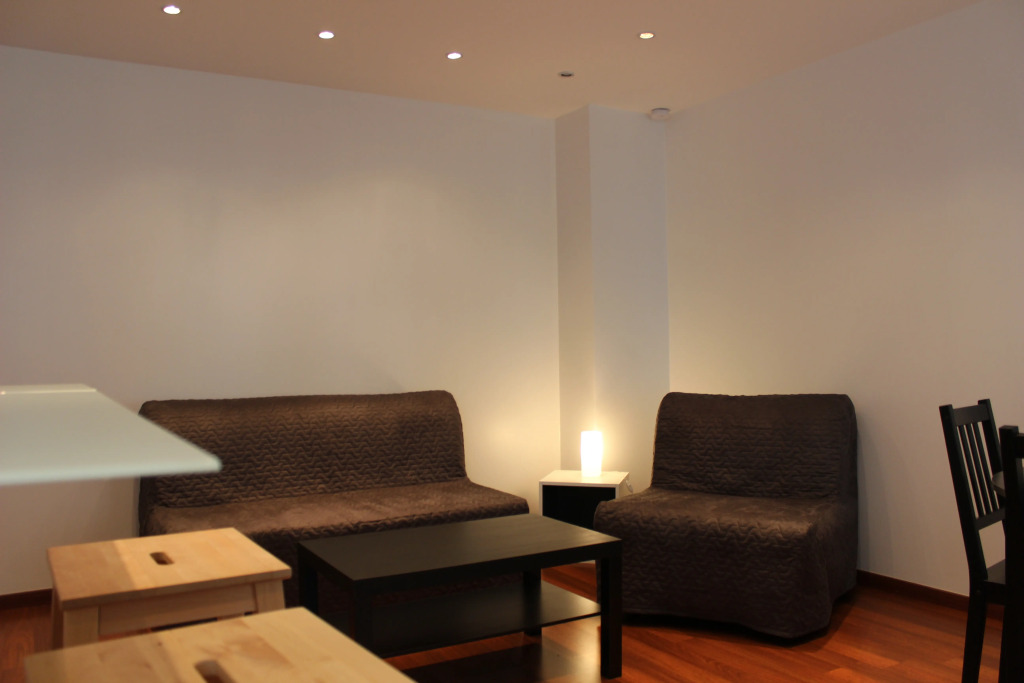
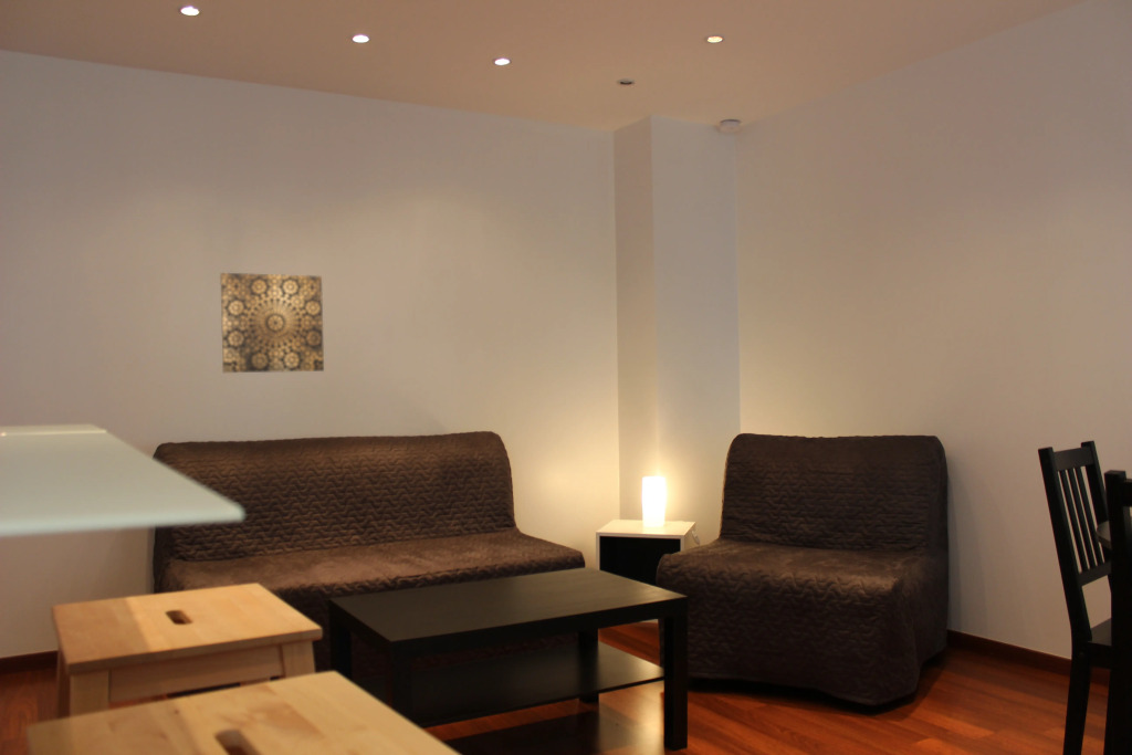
+ wall art [219,272,325,374]
